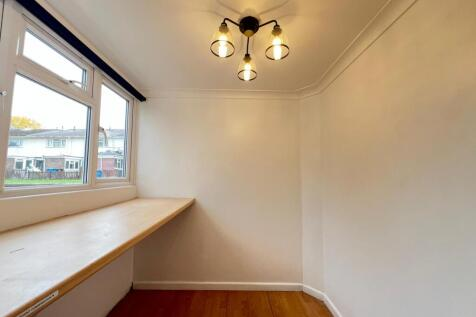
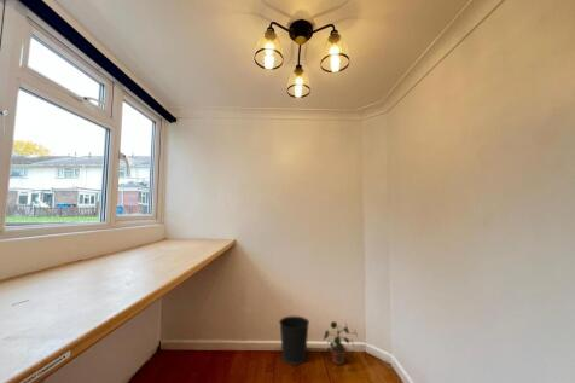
+ potted plant [323,320,359,366]
+ wastebasket [278,314,310,366]
